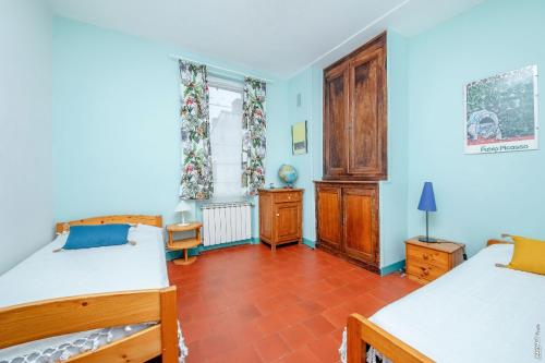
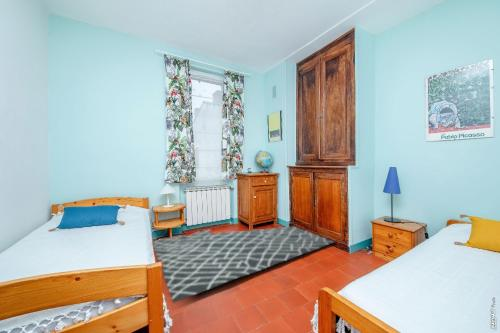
+ rug [152,226,336,304]
